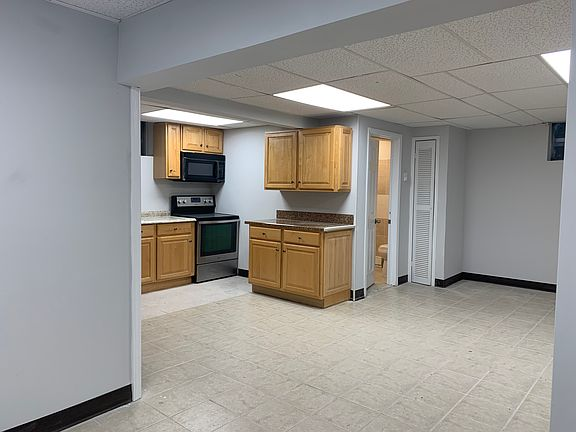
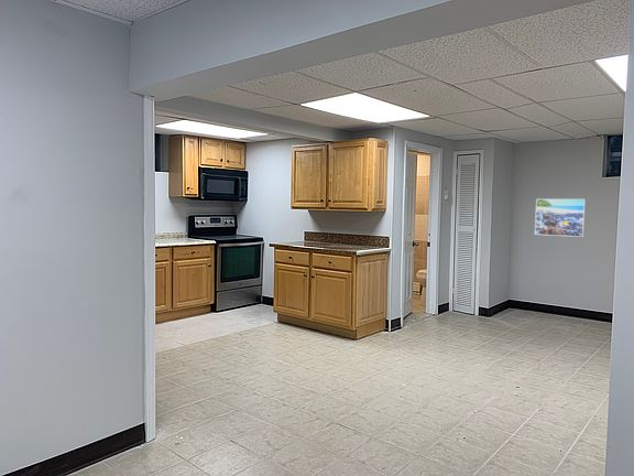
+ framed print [534,198,587,238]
